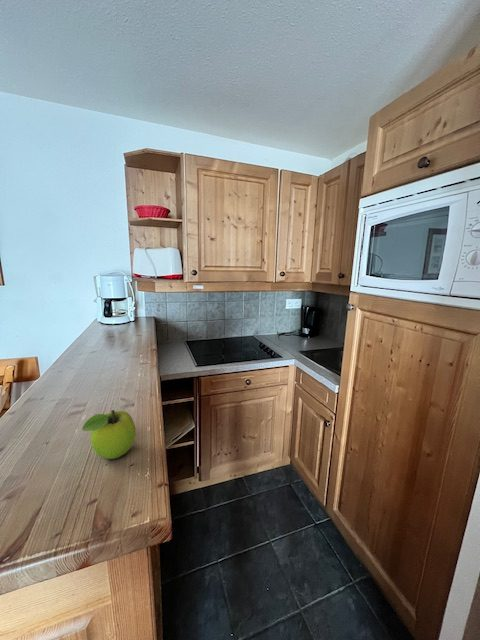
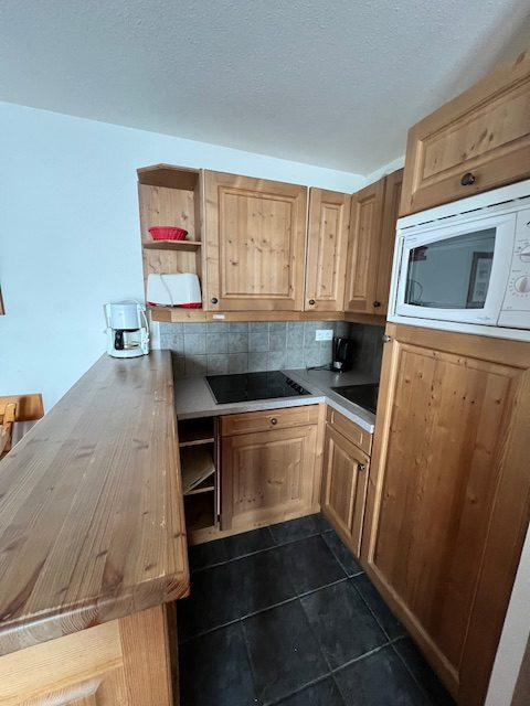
- fruit [81,409,137,460]
